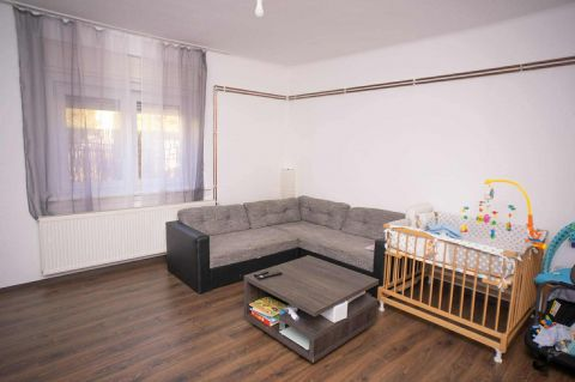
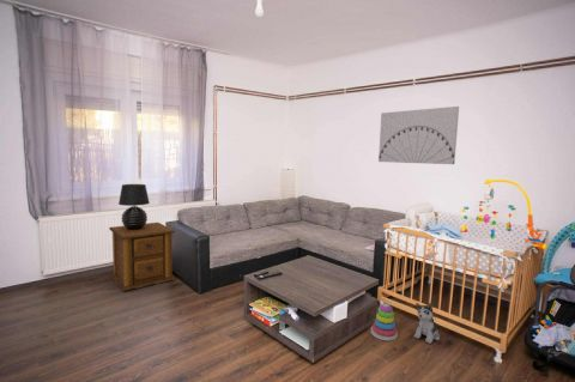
+ wall art [377,105,460,165]
+ stacking toy [370,302,399,341]
+ table lamp [117,183,151,230]
+ plush toy [412,302,441,345]
+ side table [108,222,176,292]
